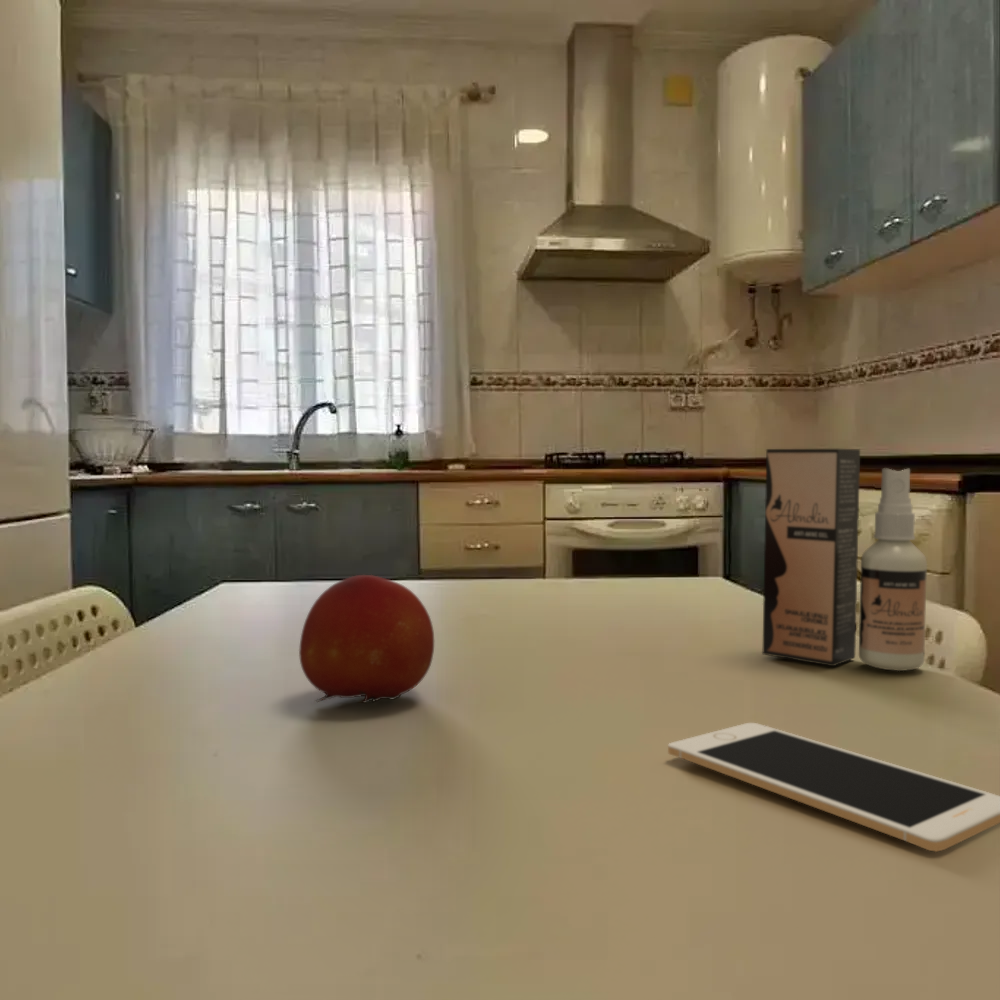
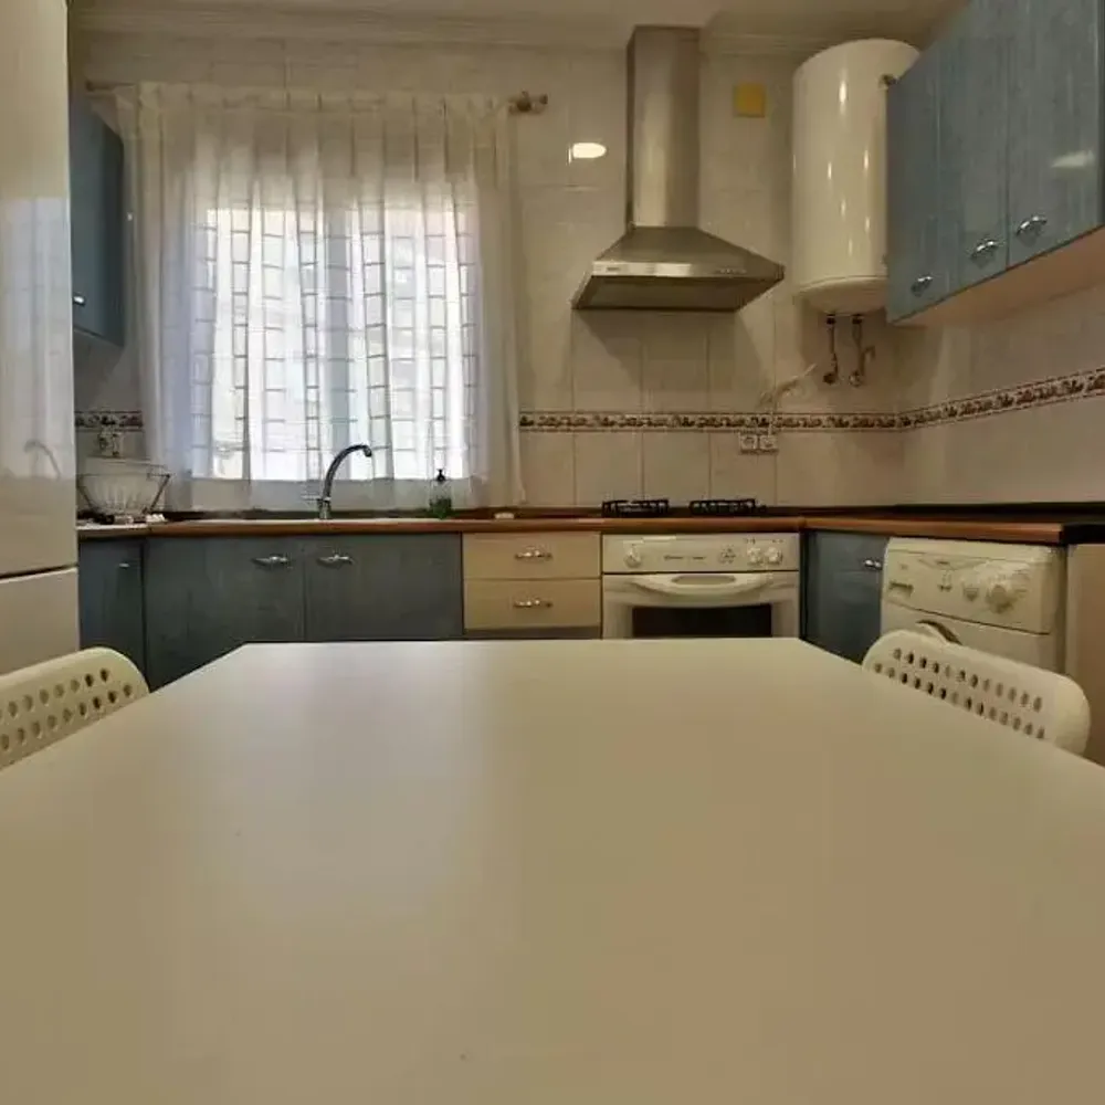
- spray bottle [761,448,928,672]
- cell phone [667,722,1000,853]
- fruit [298,574,435,704]
